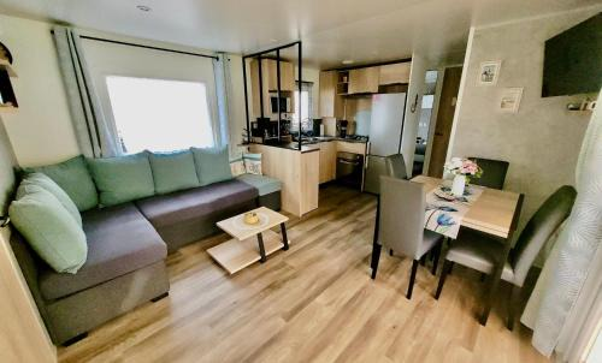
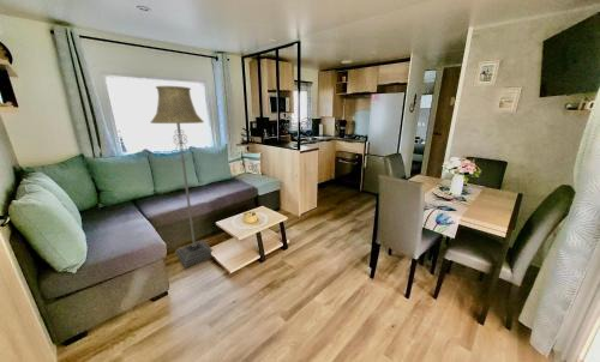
+ floor lamp [150,85,214,269]
